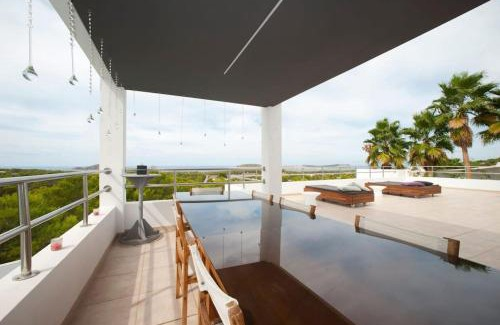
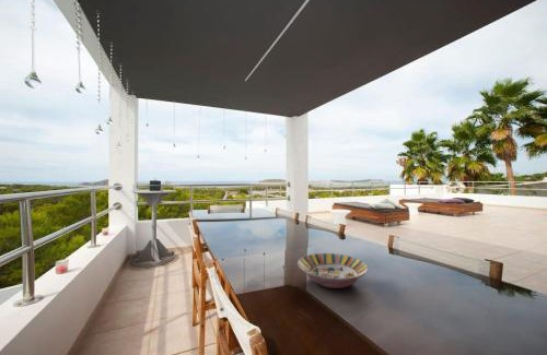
+ serving bowl [296,252,370,289]
